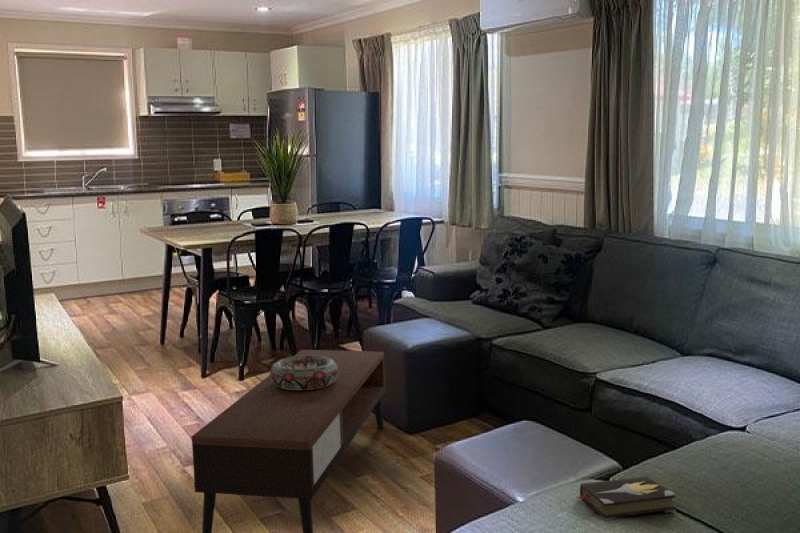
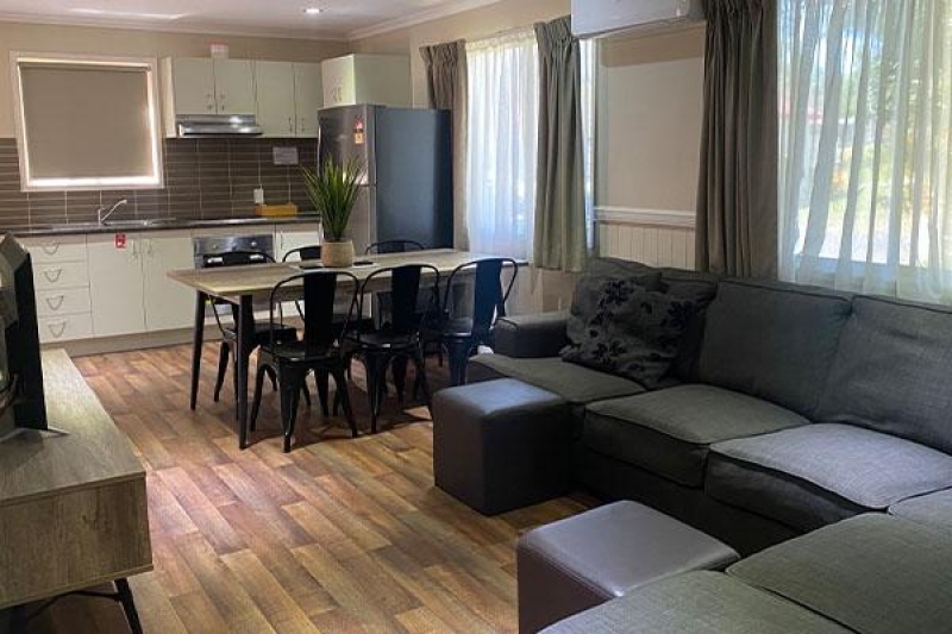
- coffee table [191,349,386,533]
- decorative bowl [269,355,338,390]
- hardback book [577,475,677,521]
